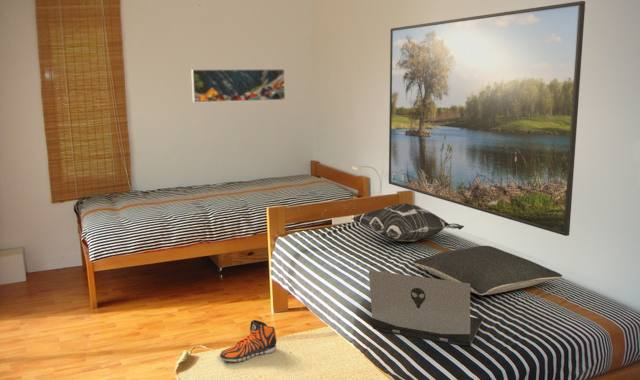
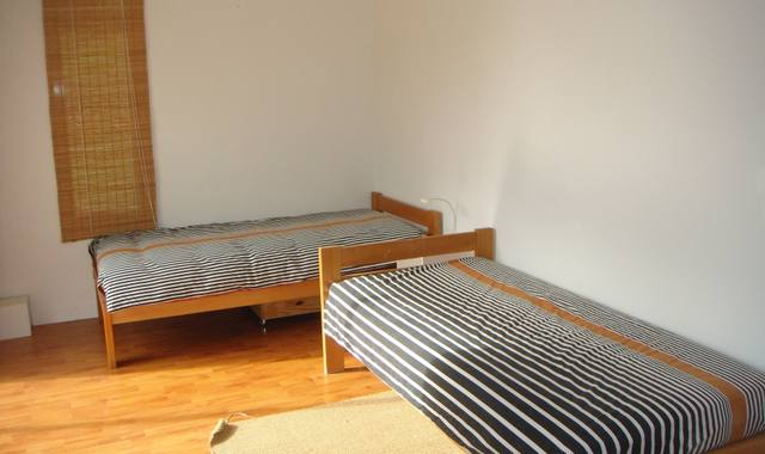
- sneaker [219,319,278,363]
- laptop [368,269,483,347]
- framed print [190,68,286,103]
- decorative pillow [351,202,465,243]
- pillow [412,245,563,296]
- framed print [388,0,586,237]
